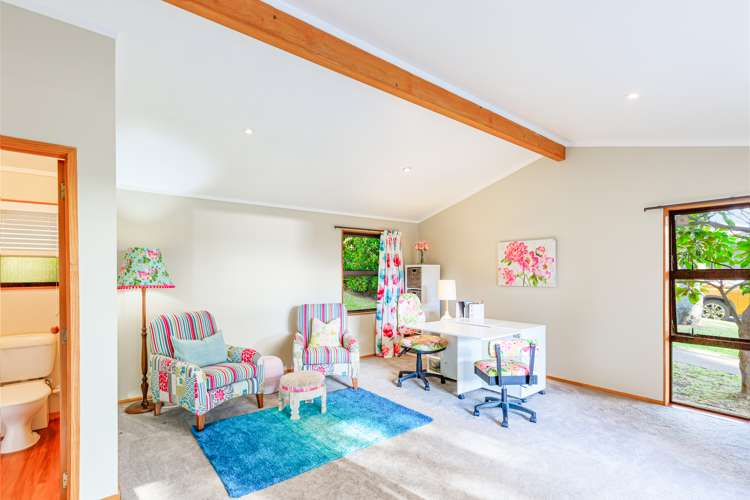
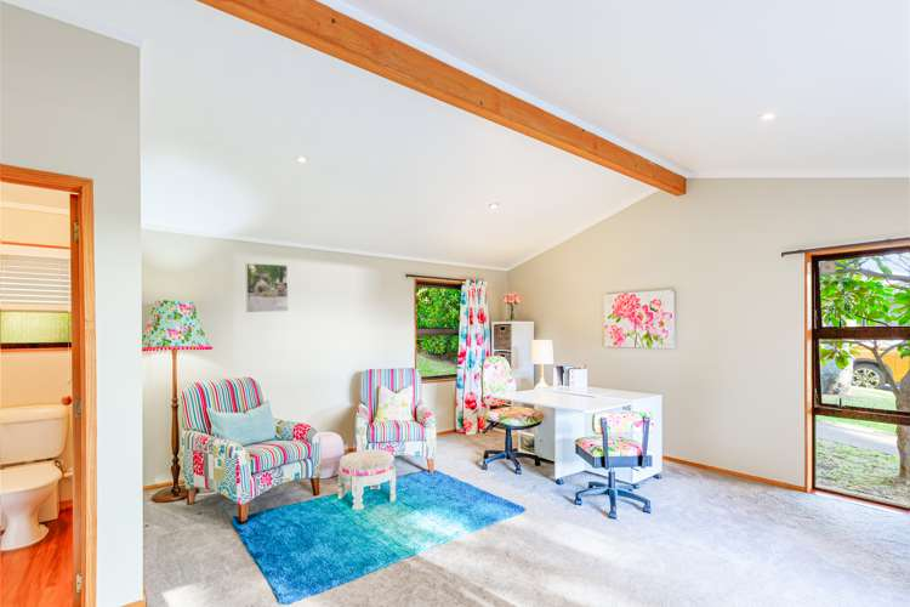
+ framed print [245,262,289,313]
